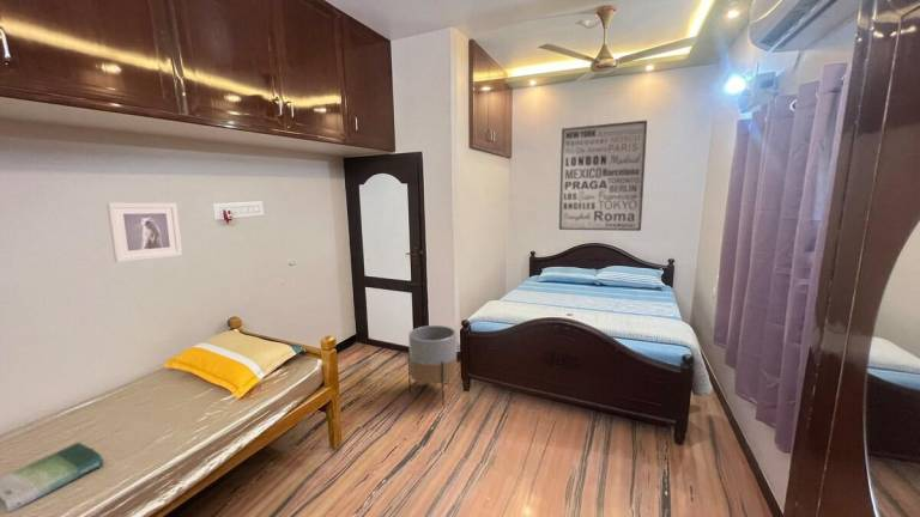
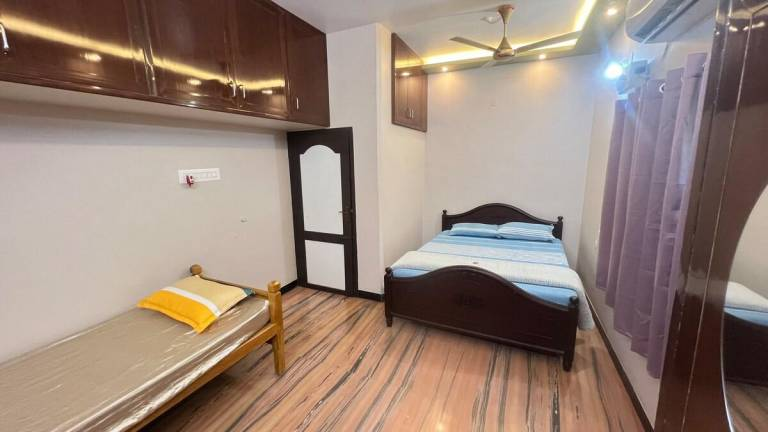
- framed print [105,202,183,263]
- planter [407,324,458,407]
- book [0,442,105,513]
- wall art [558,120,648,232]
